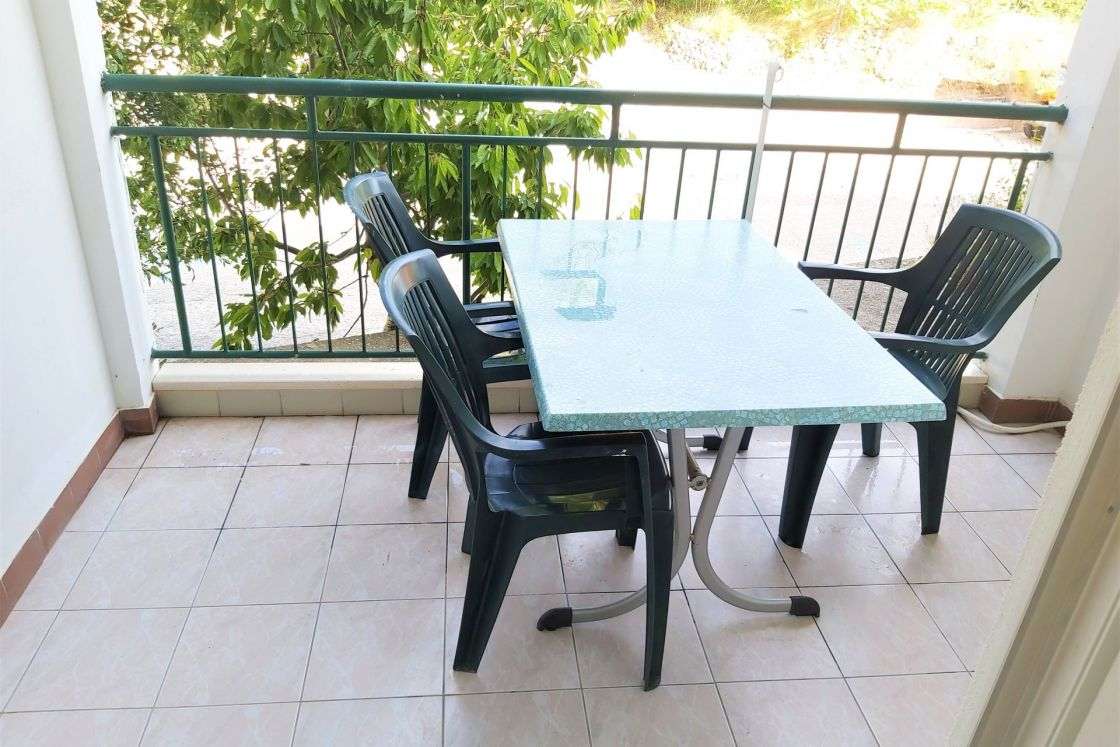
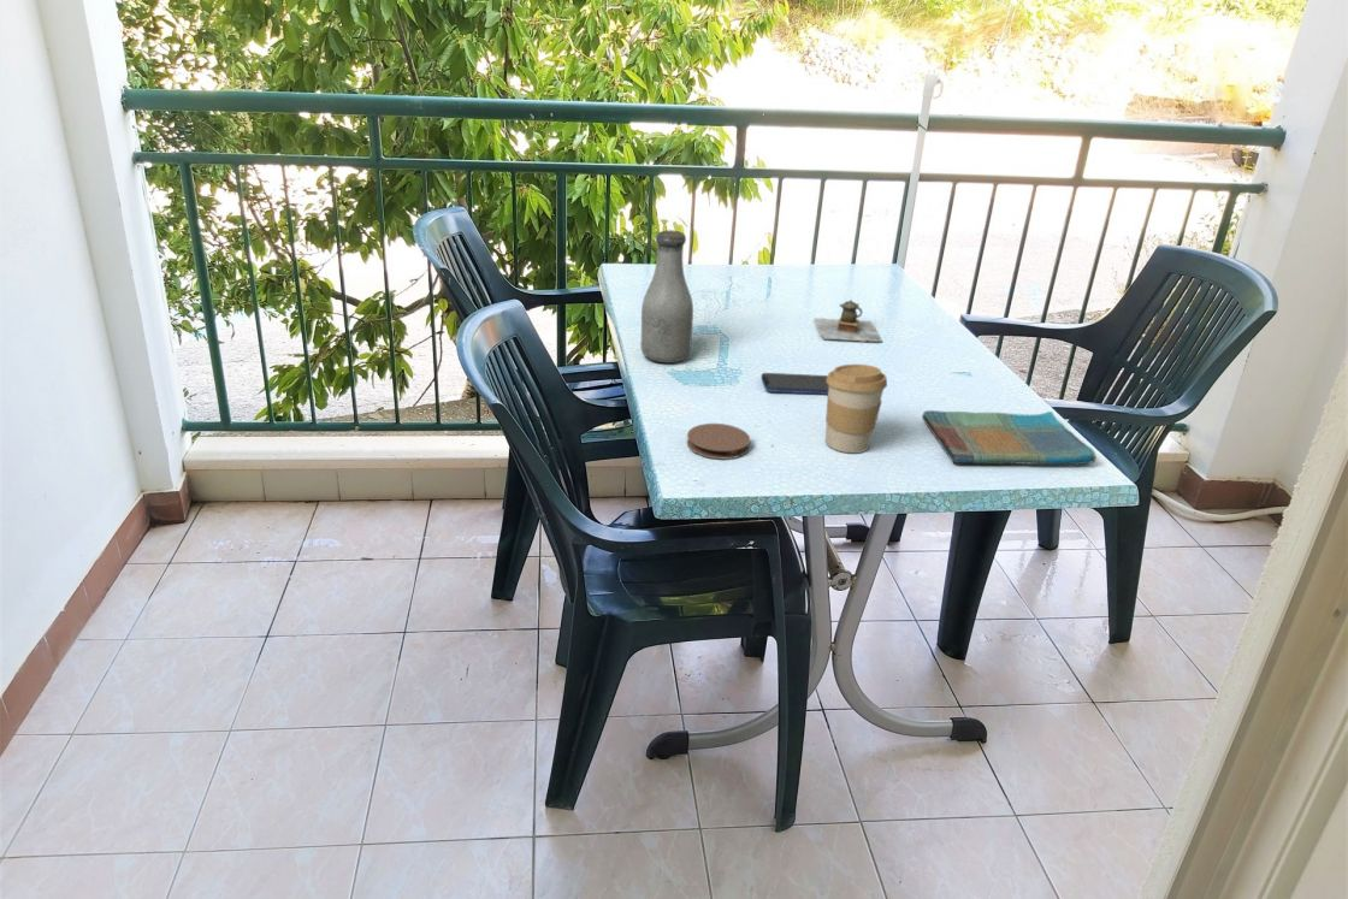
+ coffee cup [824,363,888,454]
+ bottle [639,229,694,363]
+ dish towel [921,409,1098,466]
+ smartphone [759,372,829,396]
+ coaster [686,422,751,460]
+ teapot [812,298,882,343]
